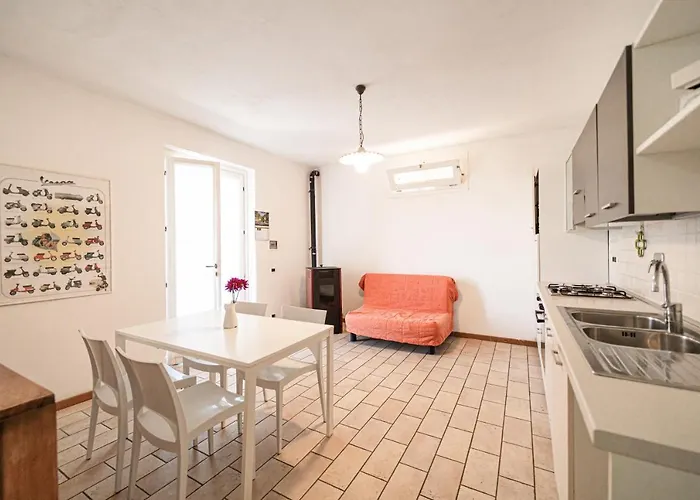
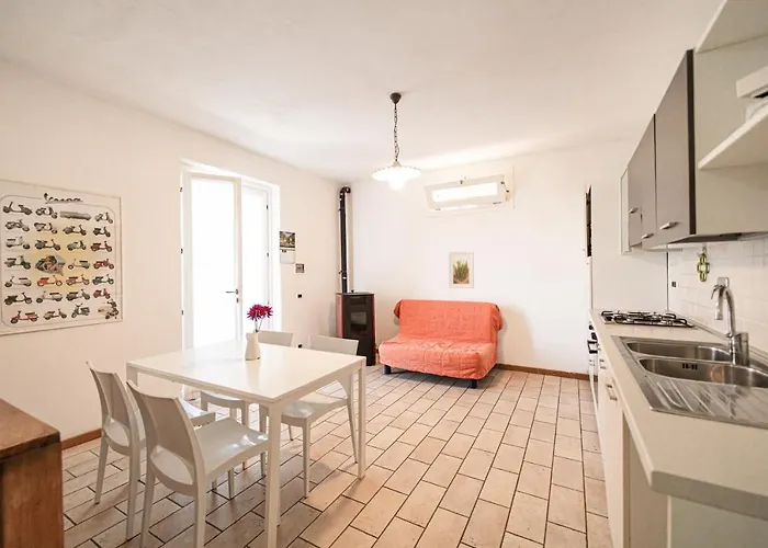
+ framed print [448,250,475,289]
